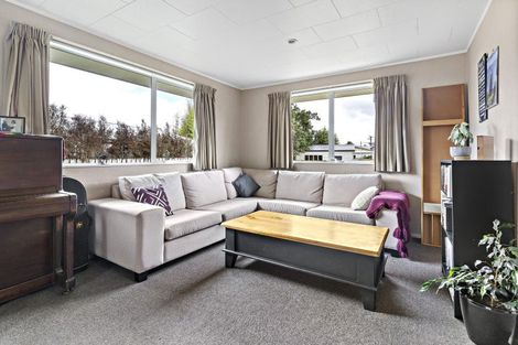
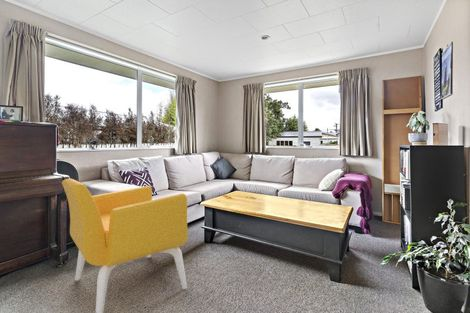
+ armchair [61,178,188,313]
